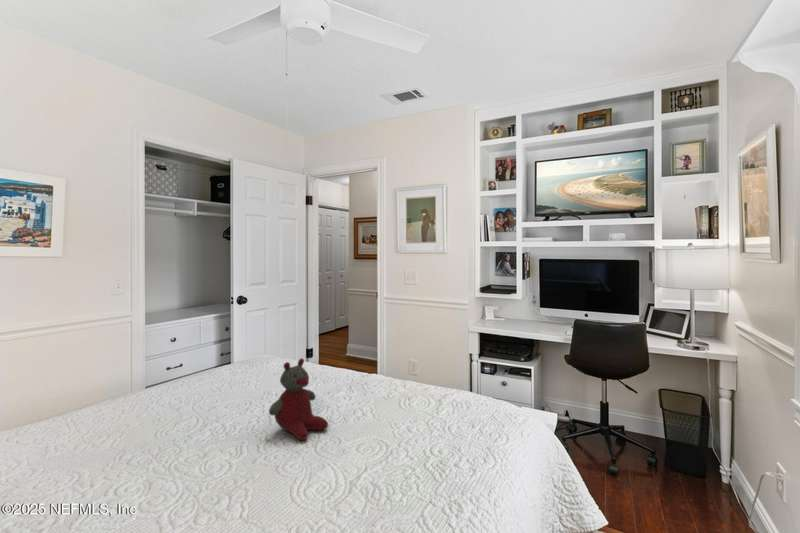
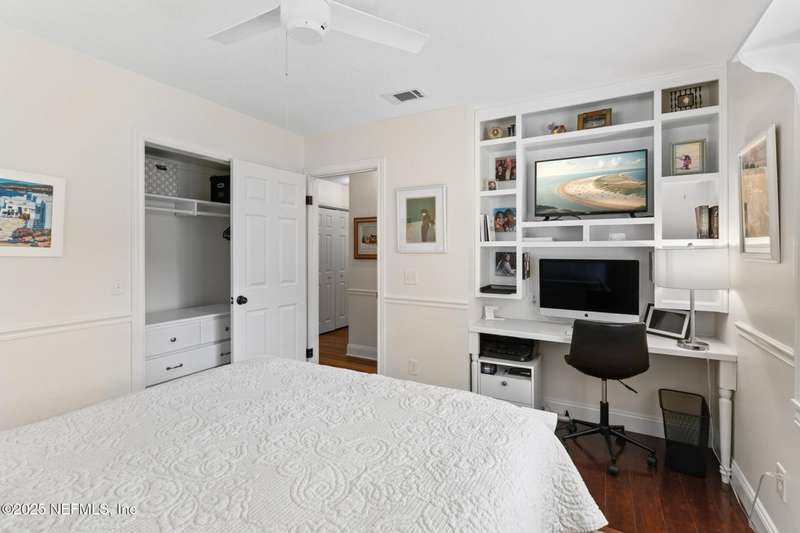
- stuffed bear [268,357,329,441]
